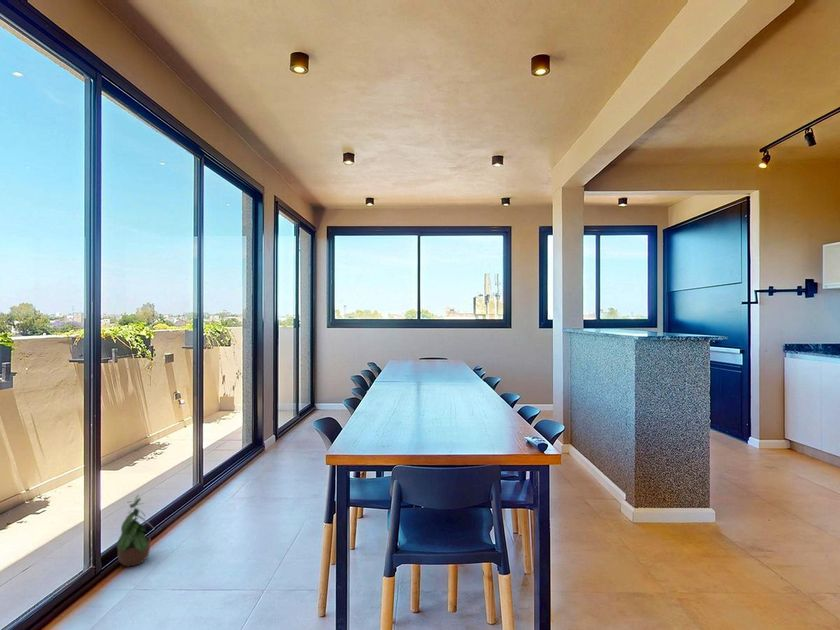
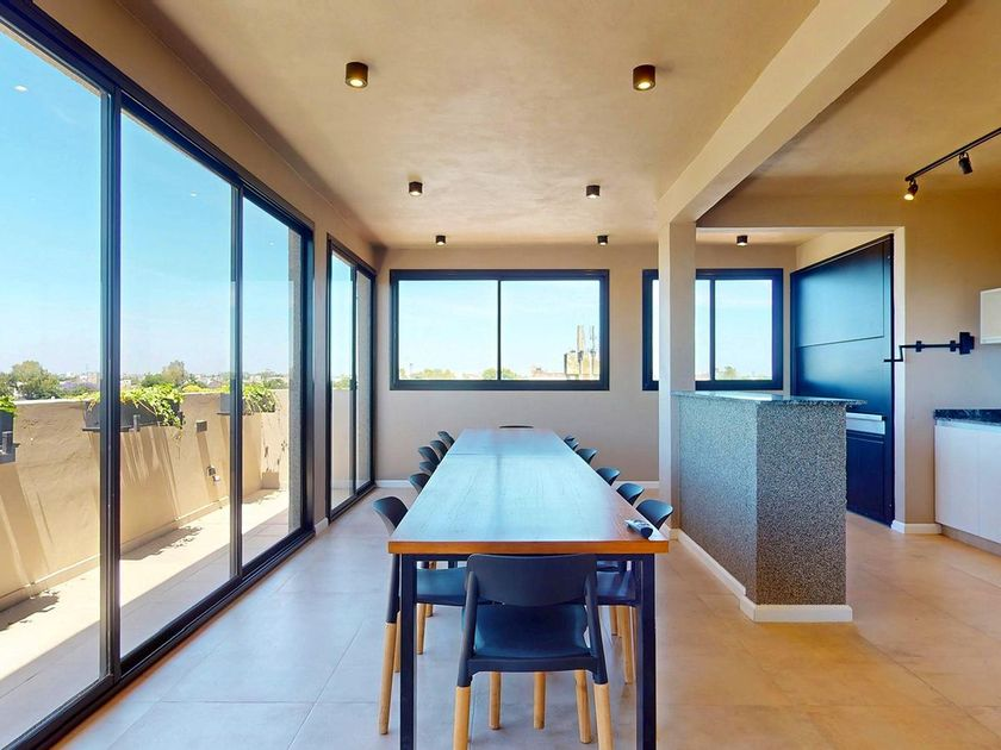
- potted plant [116,493,156,567]
